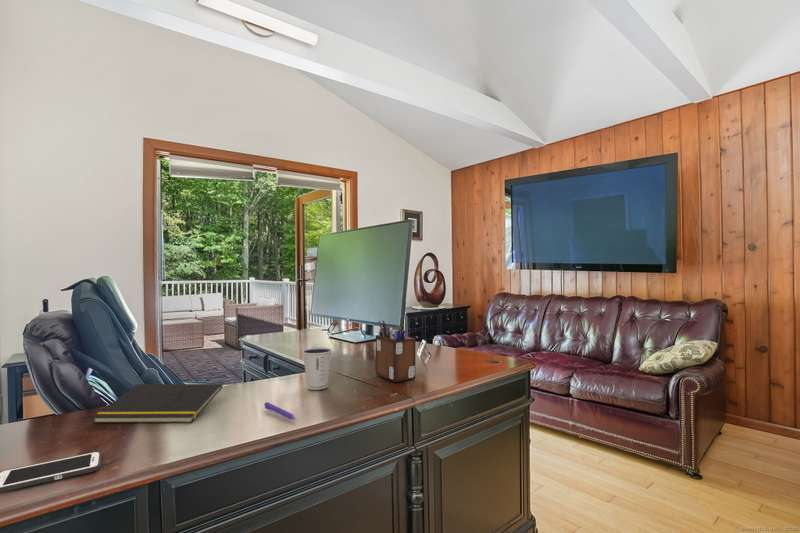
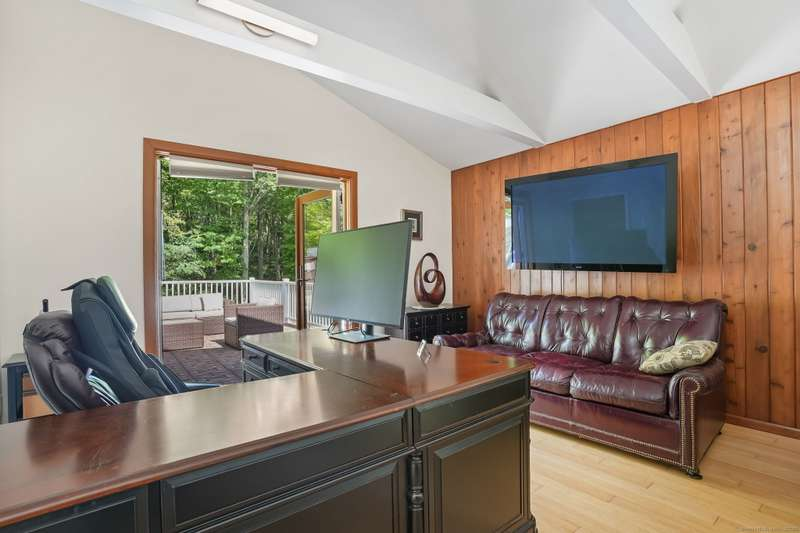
- desk organizer [374,319,417,383]
- notepad [91,383,223,424]
- dixie cup [301,347,333,391]
- cell phone [0,450,102,493]
- pen [263,401,297,420]
